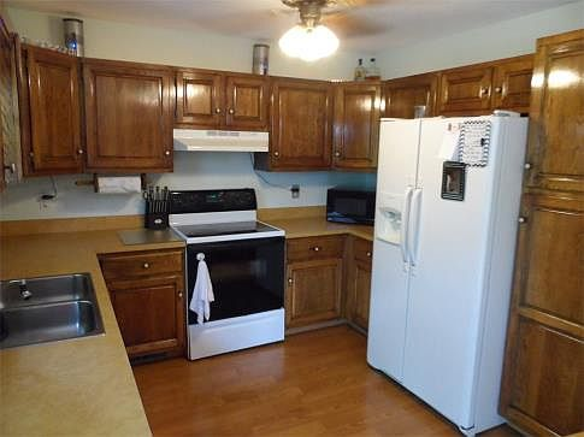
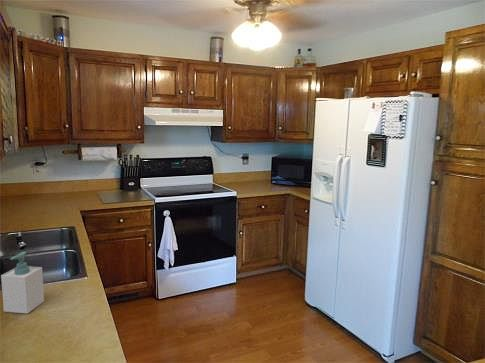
+ soap bottle [0,251,45,315]
